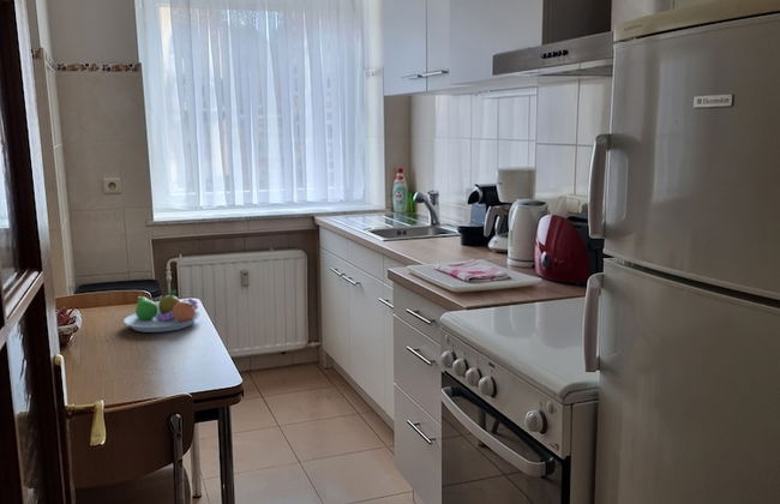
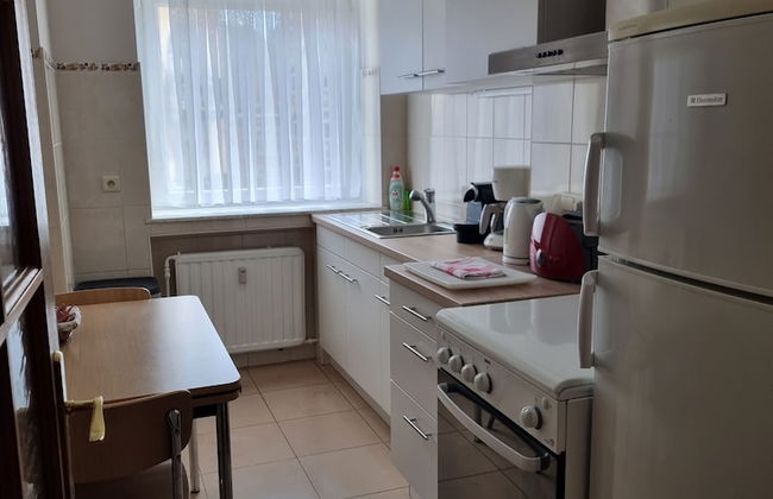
- fruit bowl [122,289,202,334]
